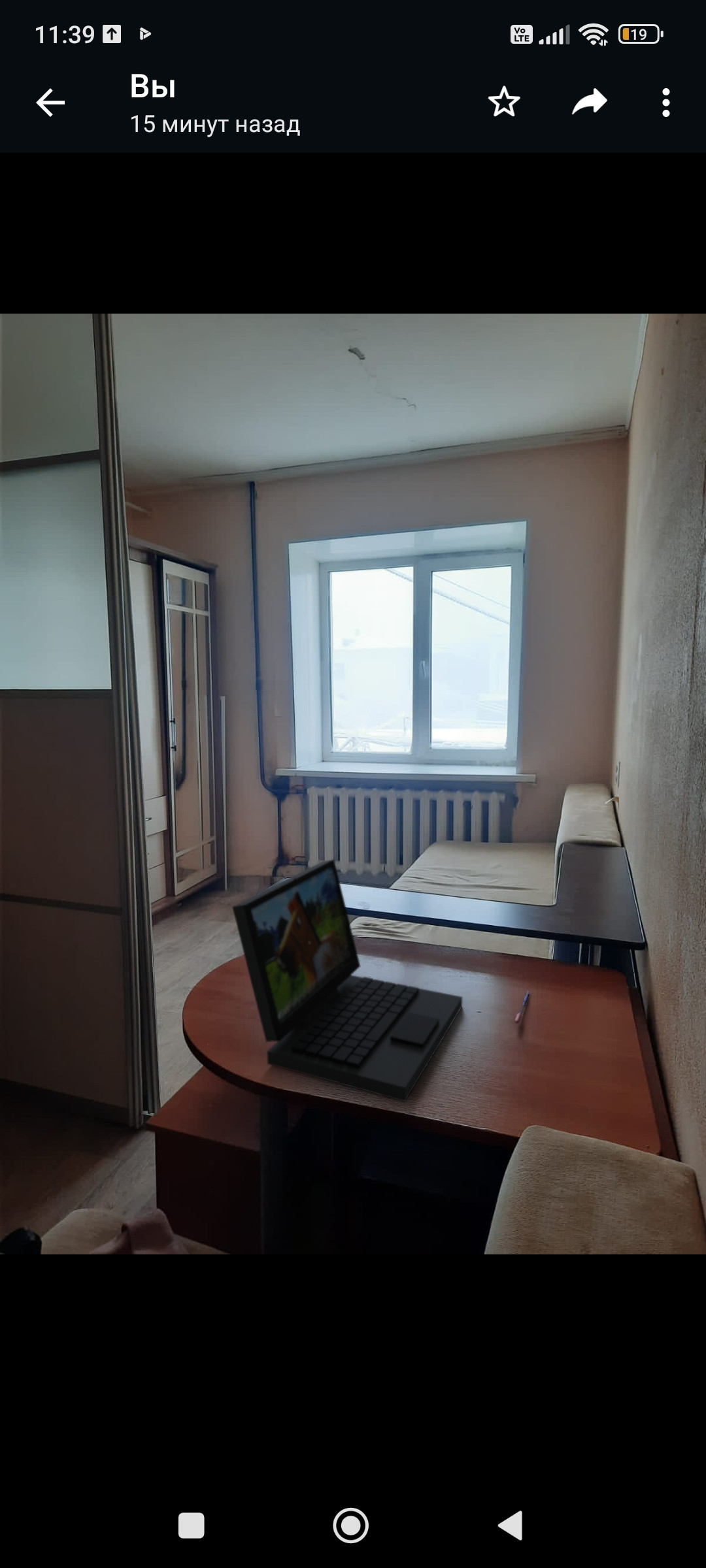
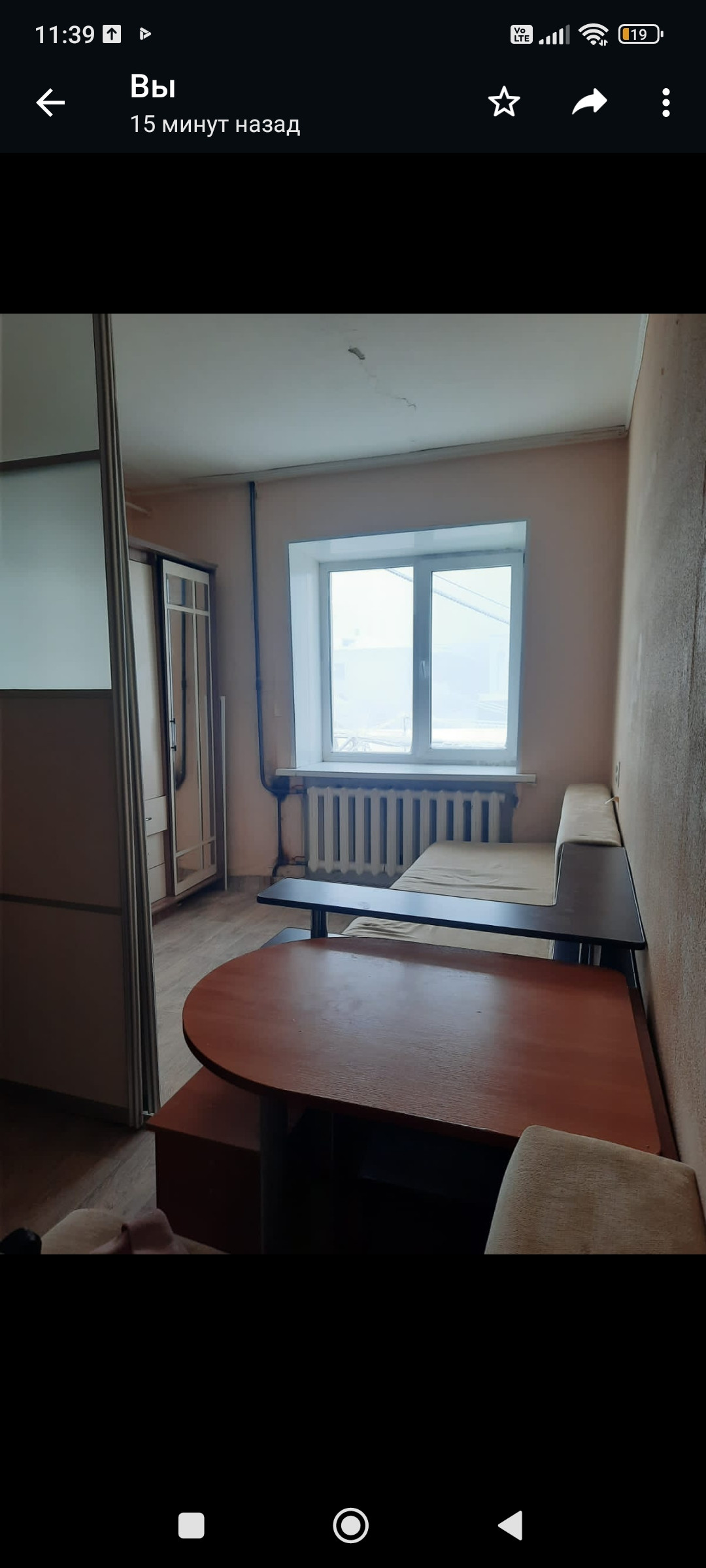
- pen [513,990,531,1024]
- laptop [231,858,463,1102]
